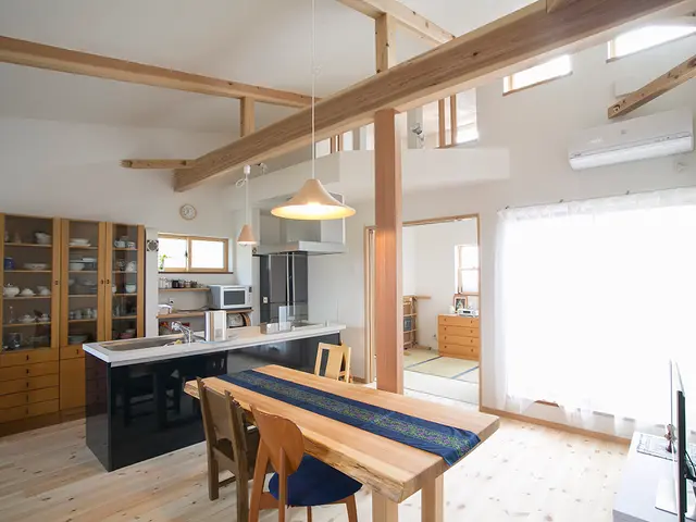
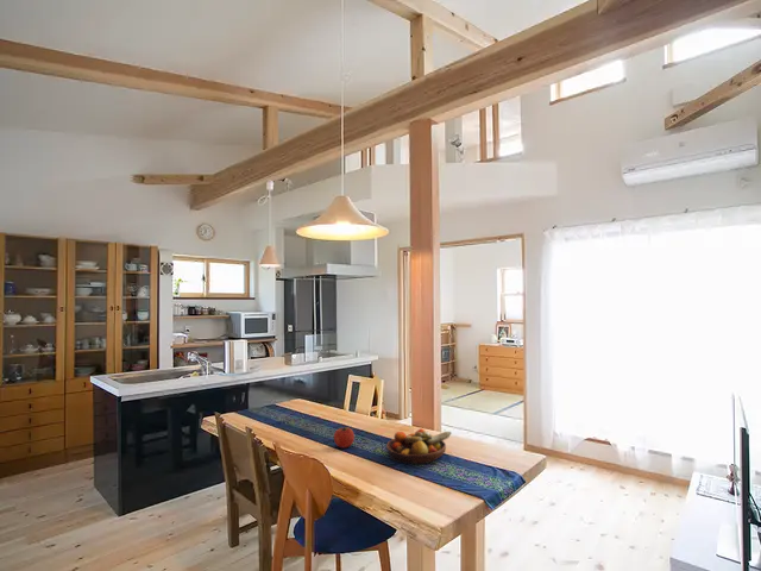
+ apple [333,425,356,448]
+ fruit bowl [385,427,452,465]
